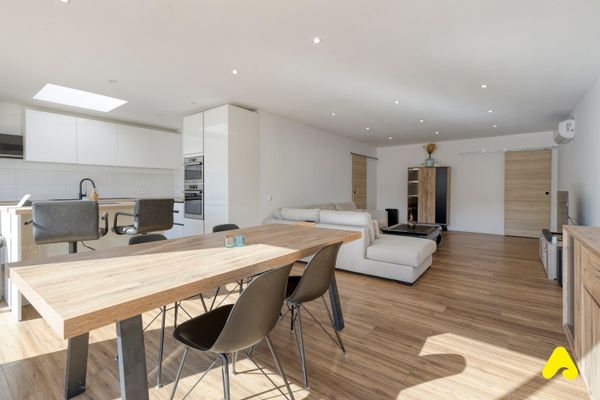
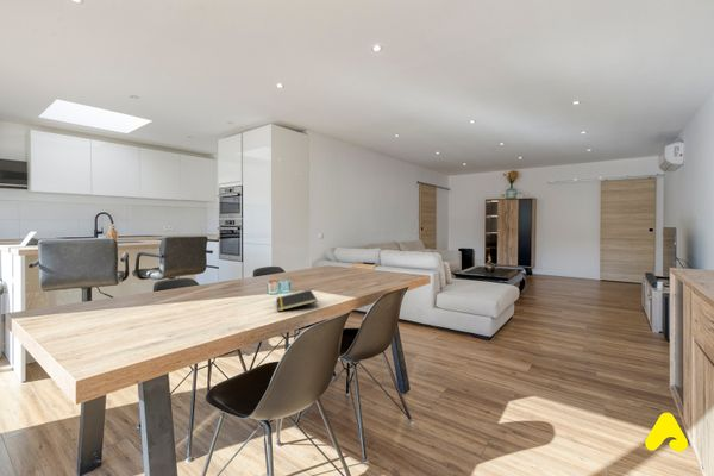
+ notepad [276,289,318,312]
